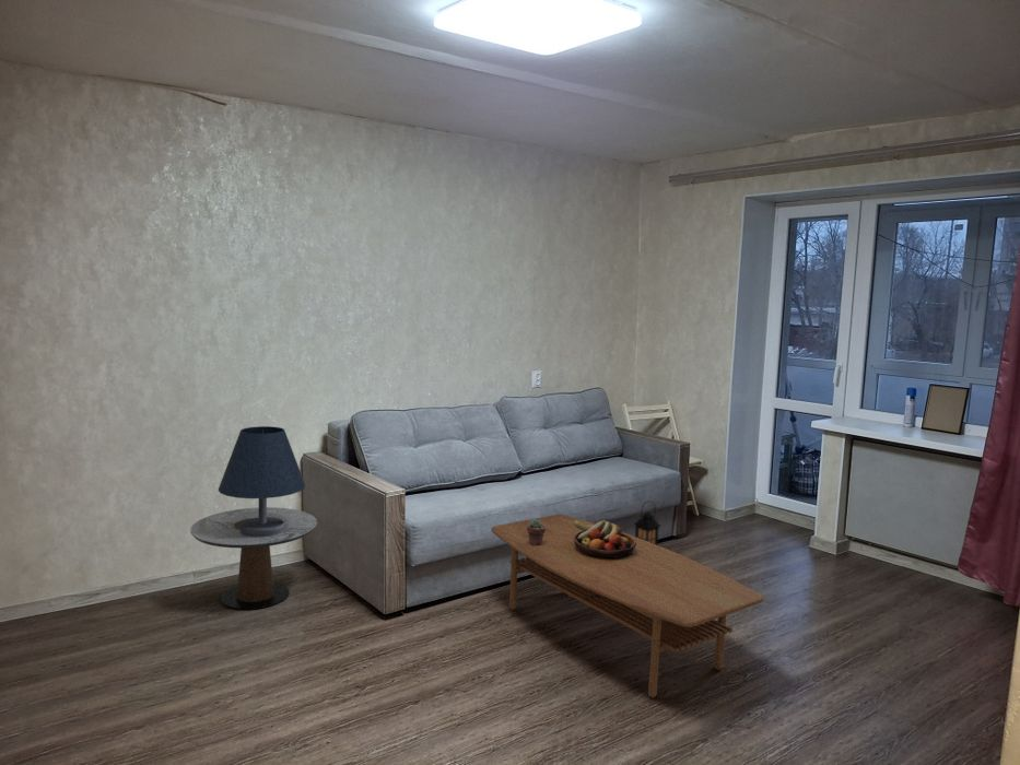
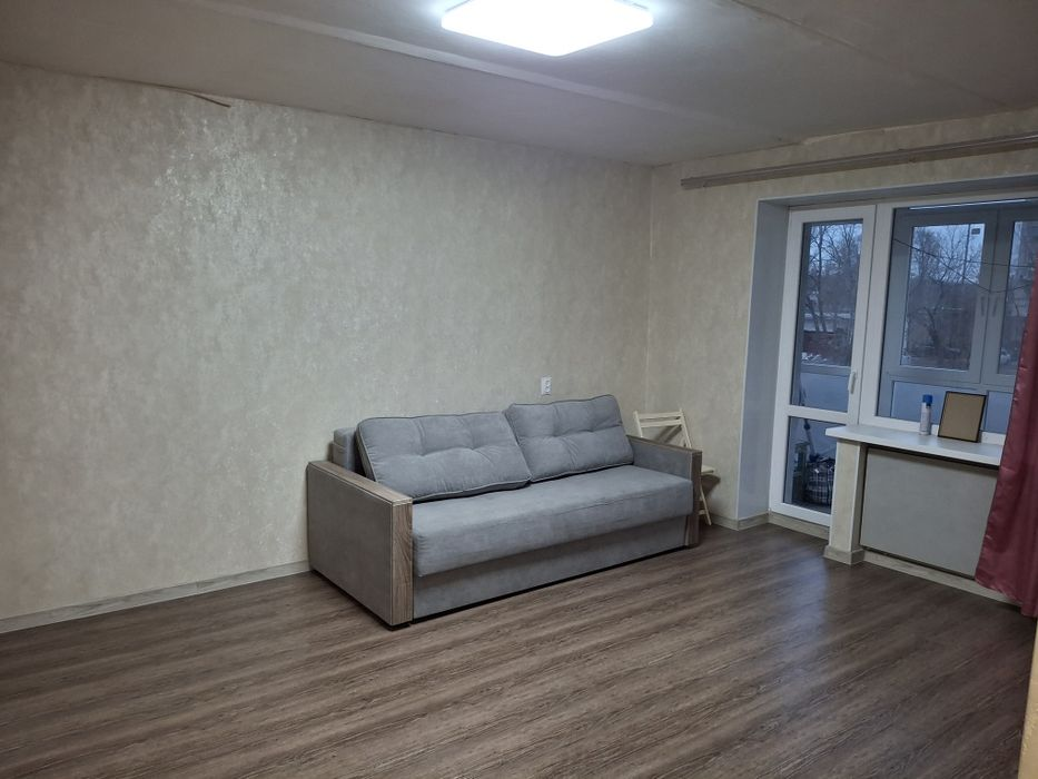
- table lamp [218,425,306,537]
- coffee table [490,514,764,698]
- side table [189,506,318,611]
- lantern [633,499,663,545]
- fruit bowl [574,519,636,560]
- potted succulent [527,518,546,546]
